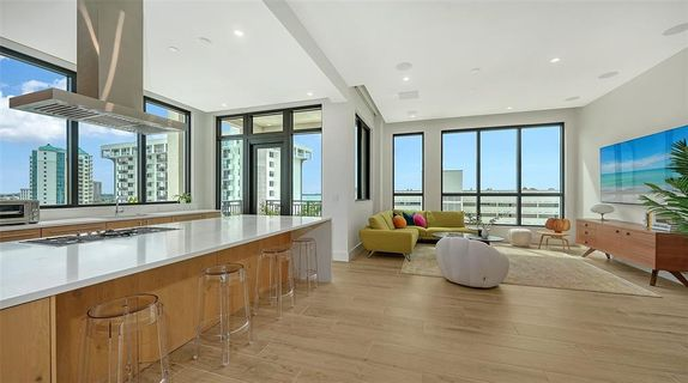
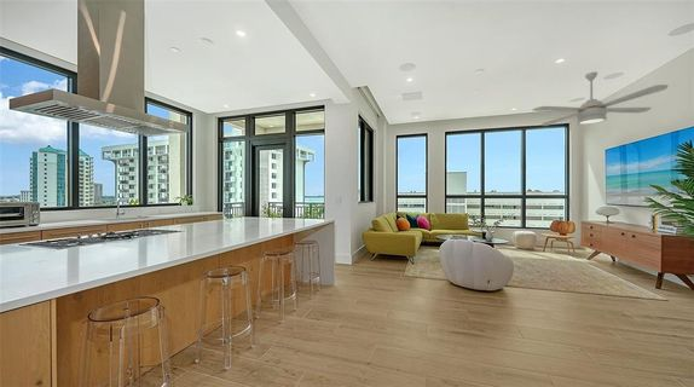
+ ceiling fan [531,70,669,127]
